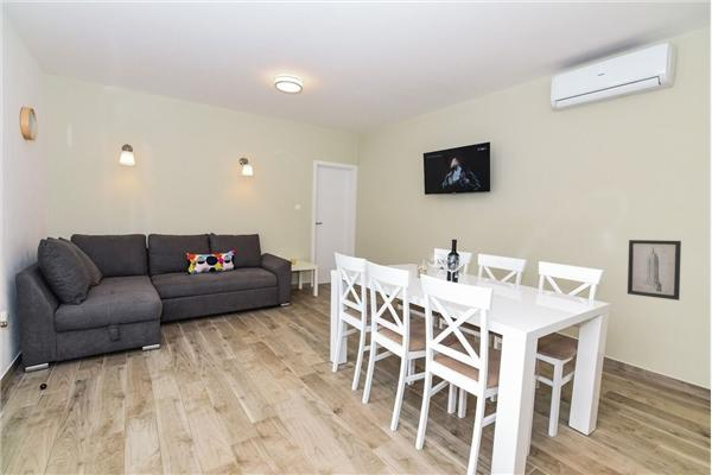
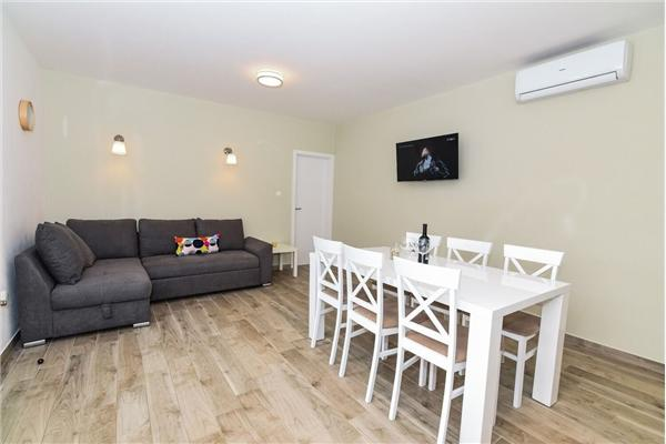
- wall art [627,239,682,302]
